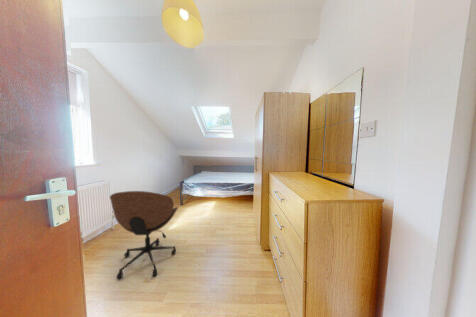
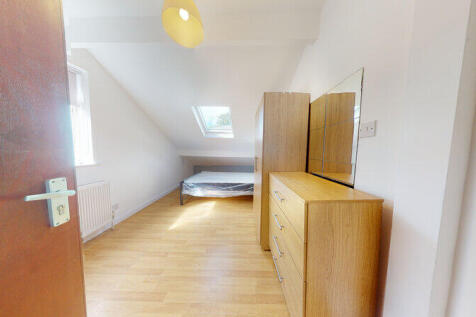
- office chair [109,190,179,280]
